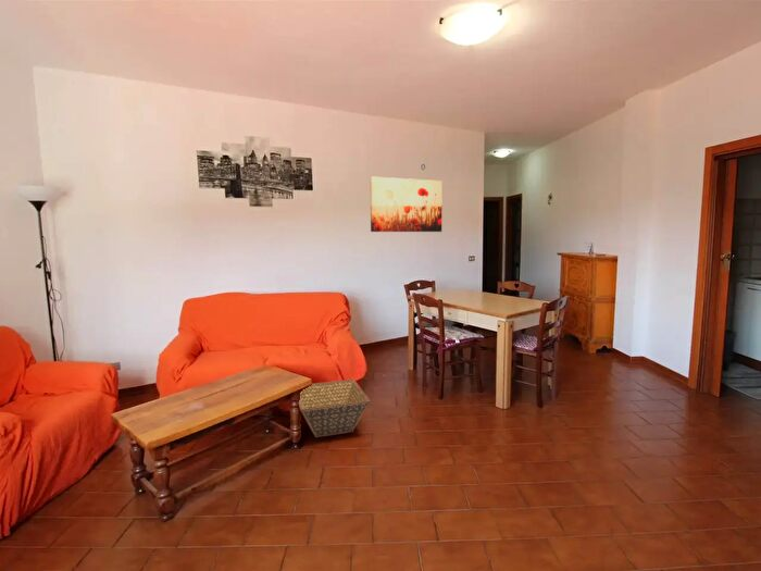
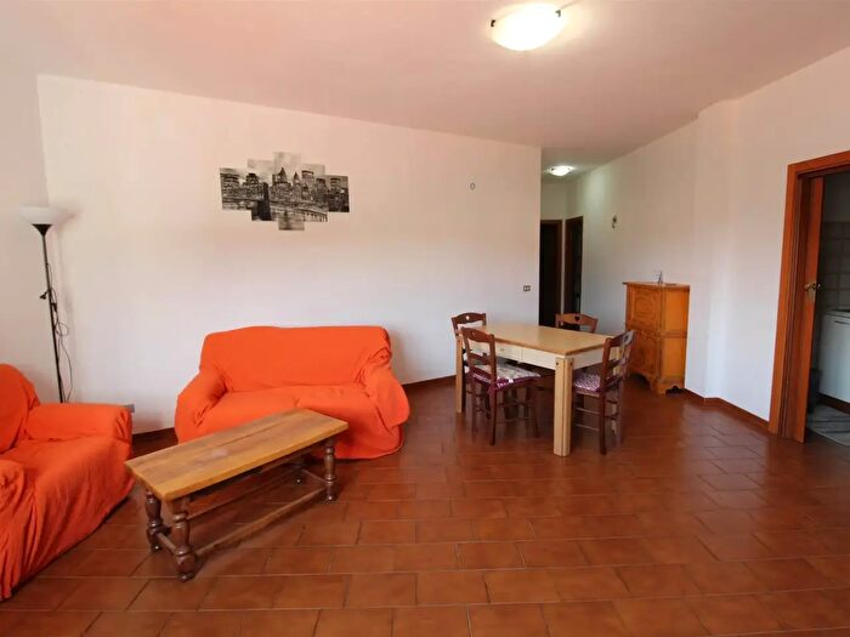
- wall art [369,175,444,233]
- basket [298,378,372,438]
